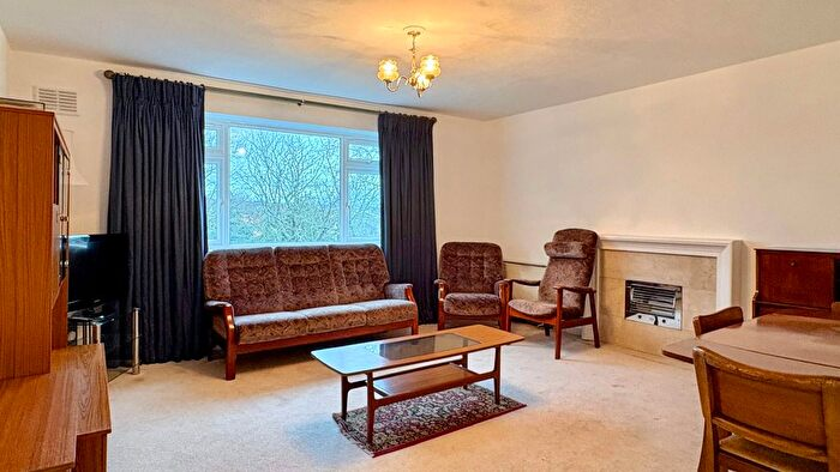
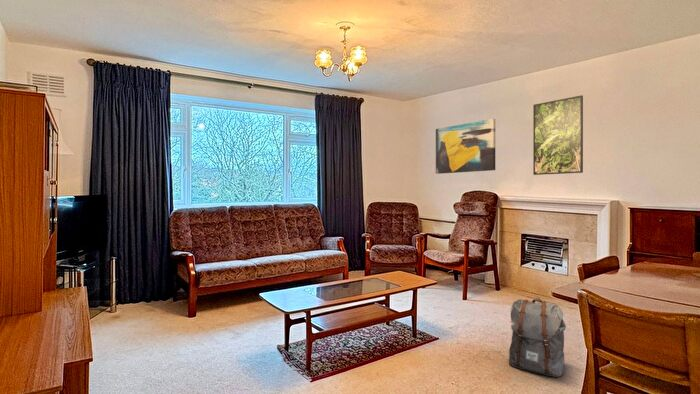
+ backpack [508,296,567,378]
+ wall art [435,118,496,175]
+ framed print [532,94,584,176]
